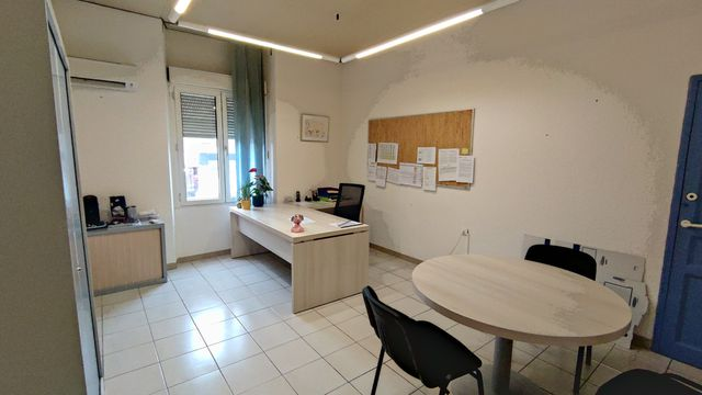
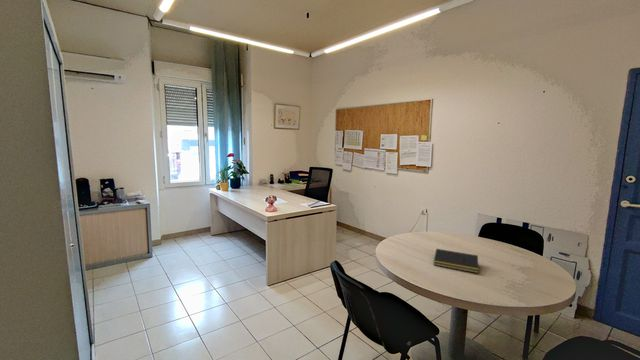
+ notepad [433,248,479,274]
